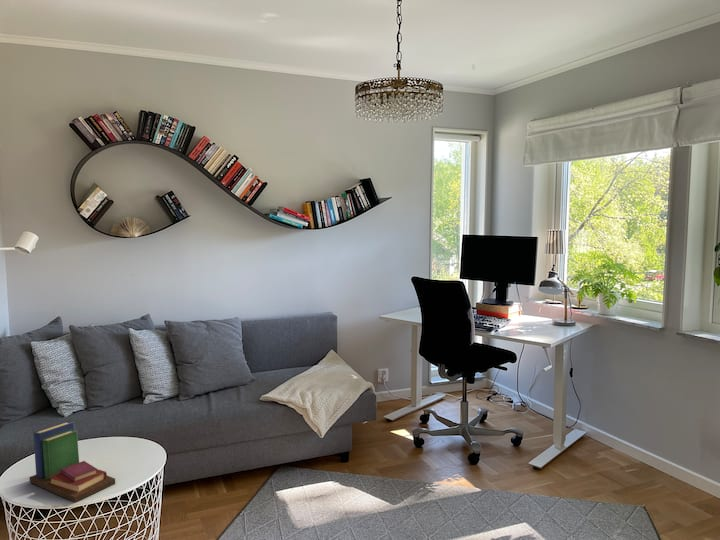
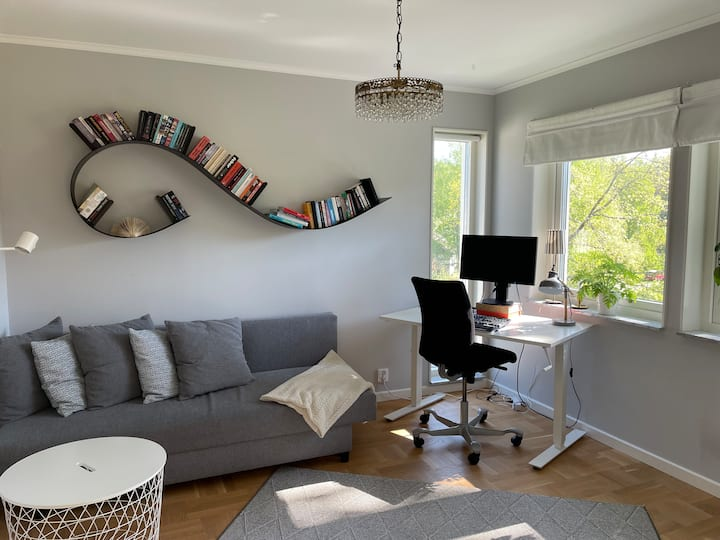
- book [29,420,116,503]
